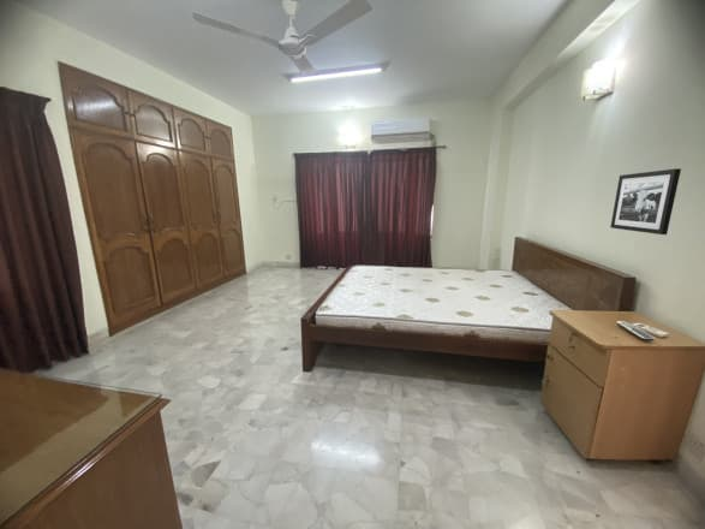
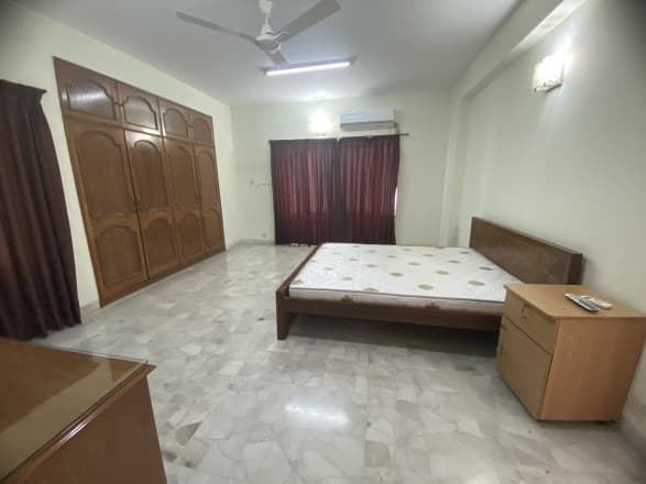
- picture frame [609,167,682,236]
